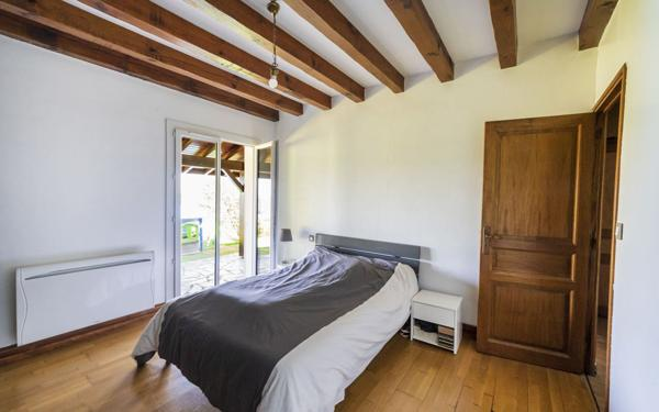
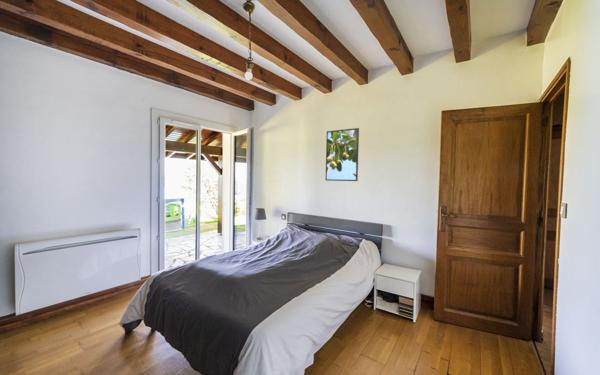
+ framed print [325,127,360,182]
